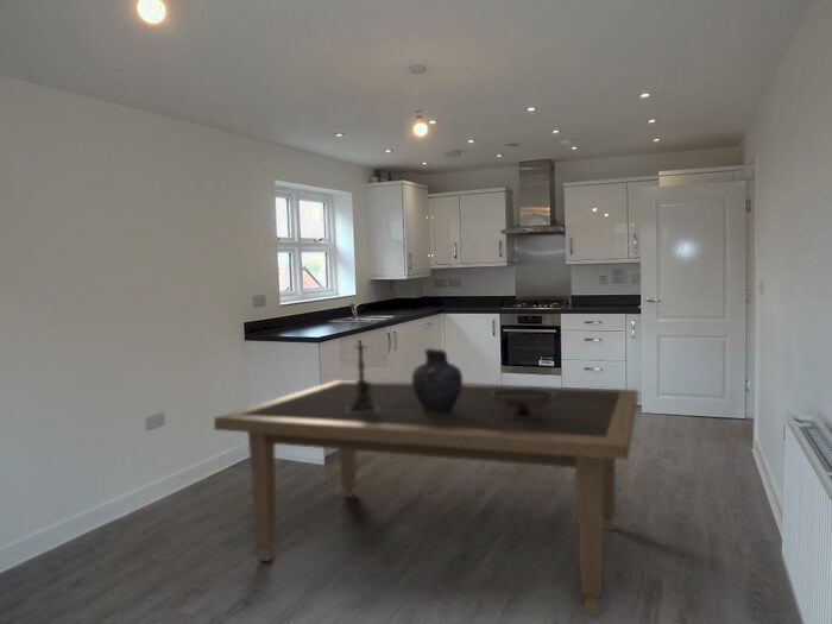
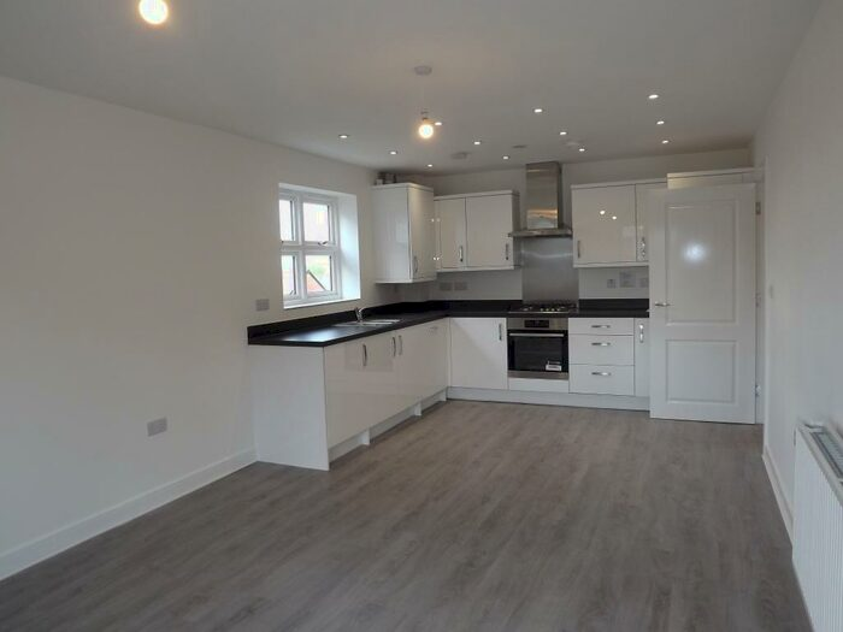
- vase [411,347,464,416]
- decorative bowl [491,385,555,420]
- dining table [213,379,639,617]
- candle holder [345,335,379,414]
